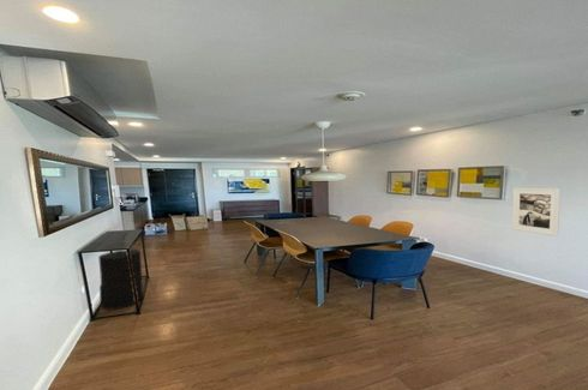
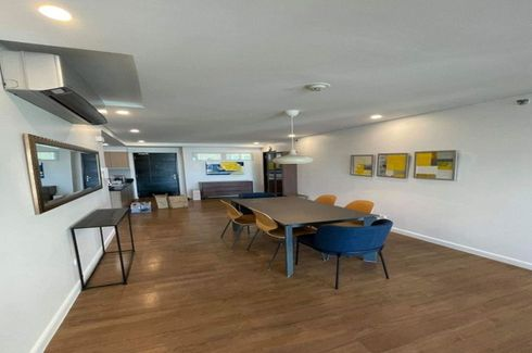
- trash can [97,248,144,311]
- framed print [511,186,562,238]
